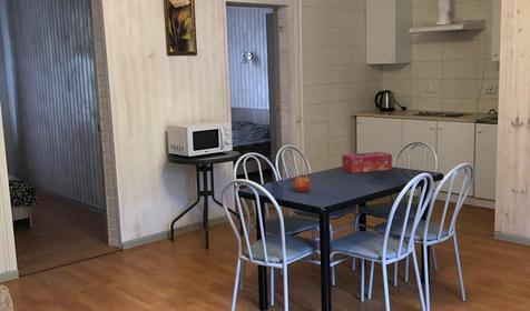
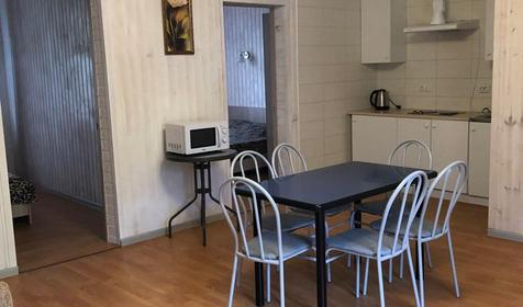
- fruit [292,172,312,193]
- tissue box [341,151,393,174]
